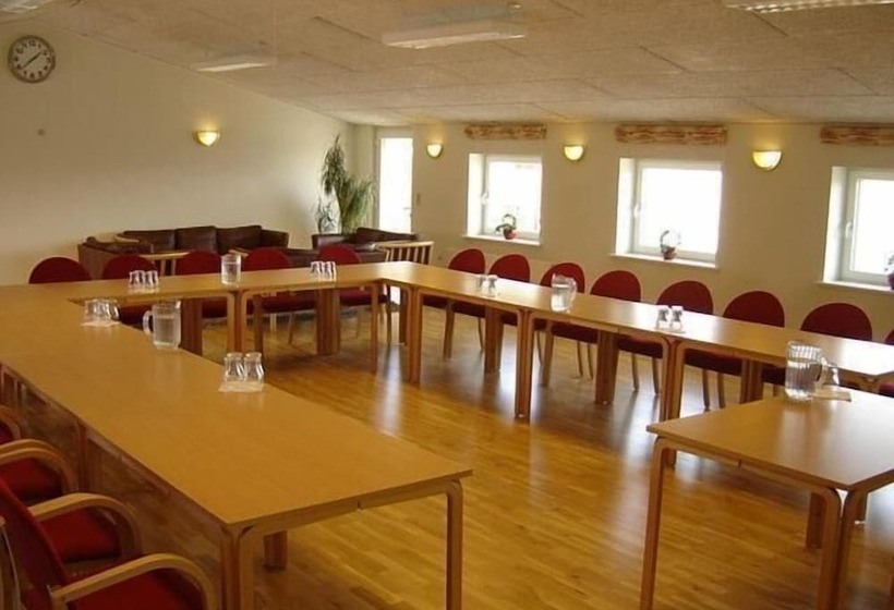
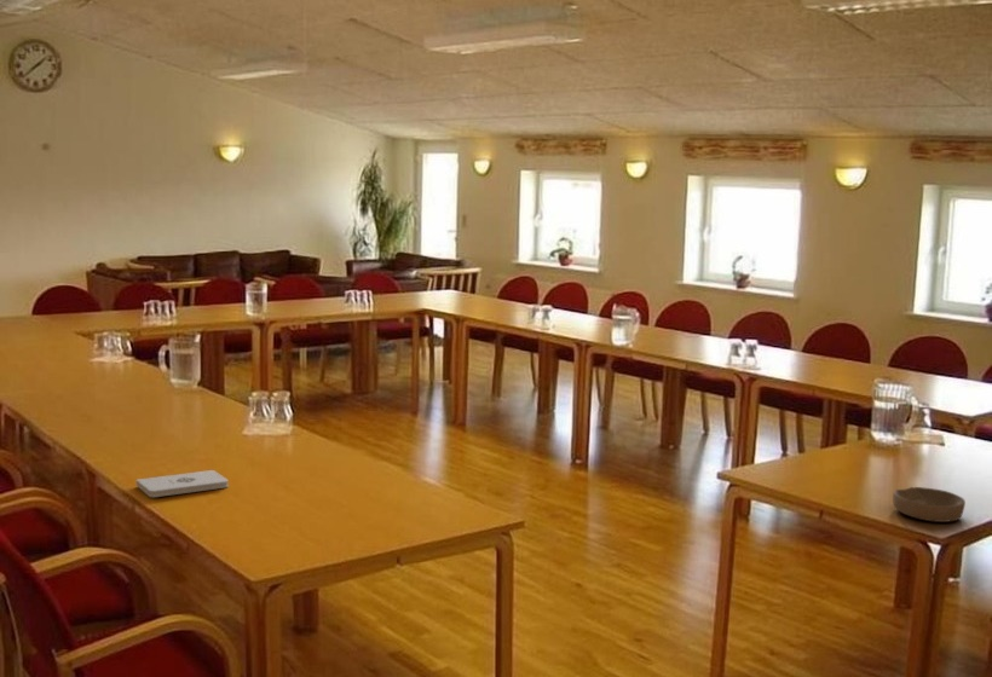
+ notepad [135,469,230,498]
+ bowl [892,486,967,523]
